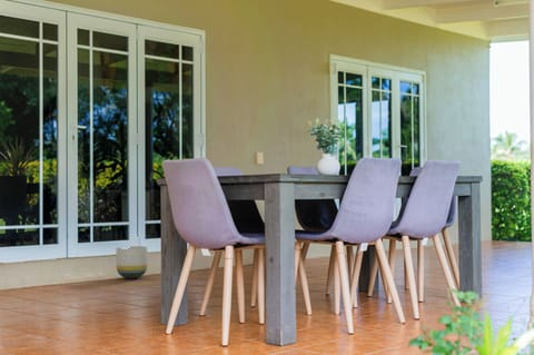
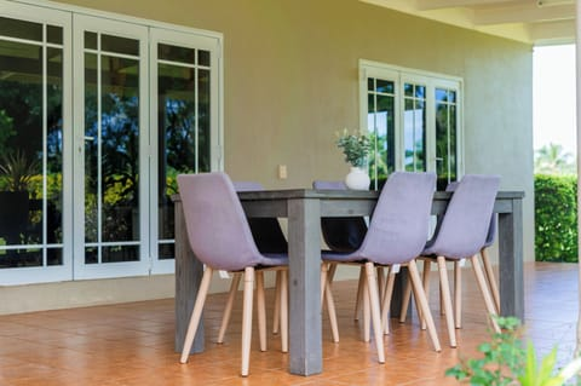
- planter [116,245,149,280]
